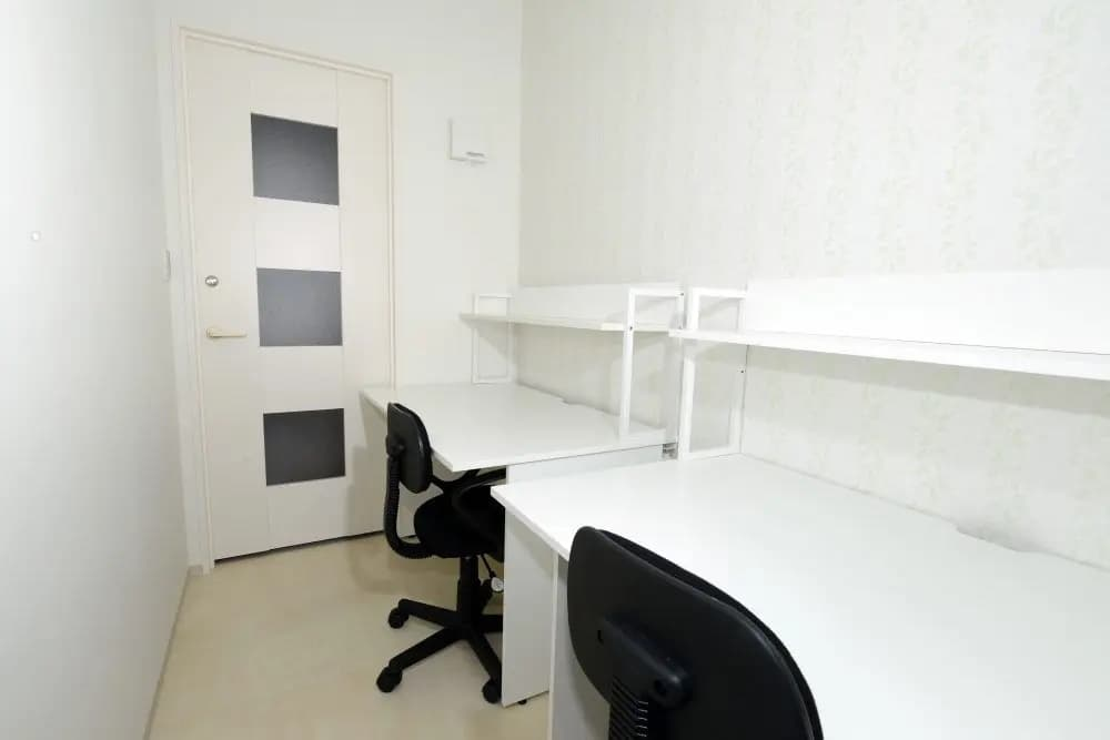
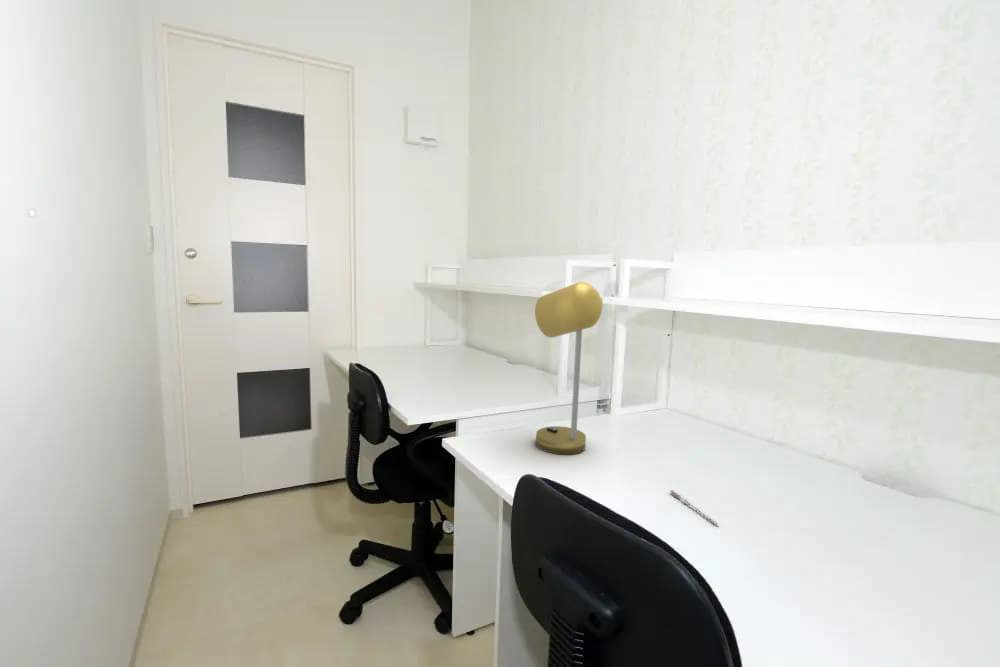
+ desk lamp [534,281,603,456]
+ pen [669,489,719,526]
